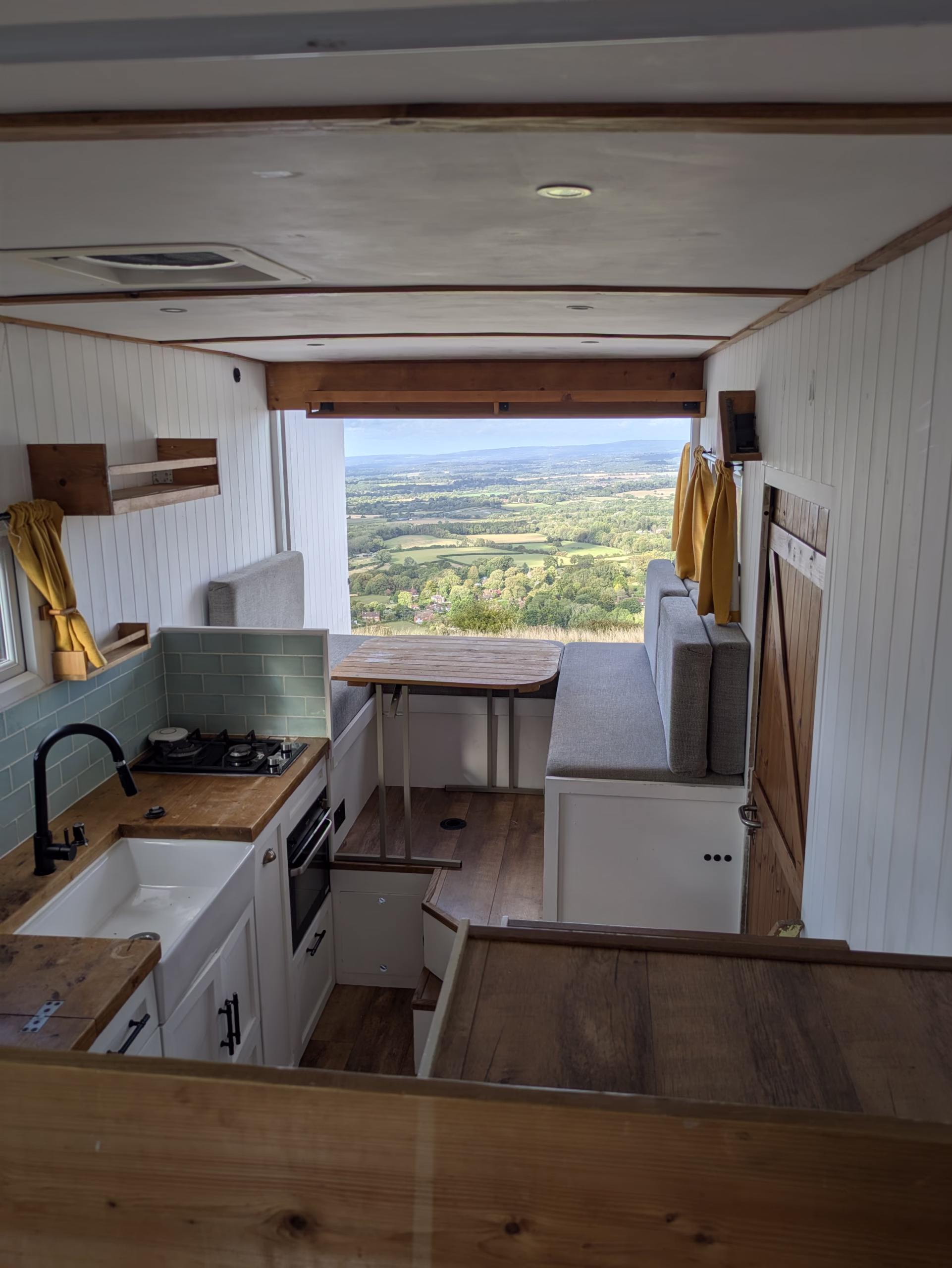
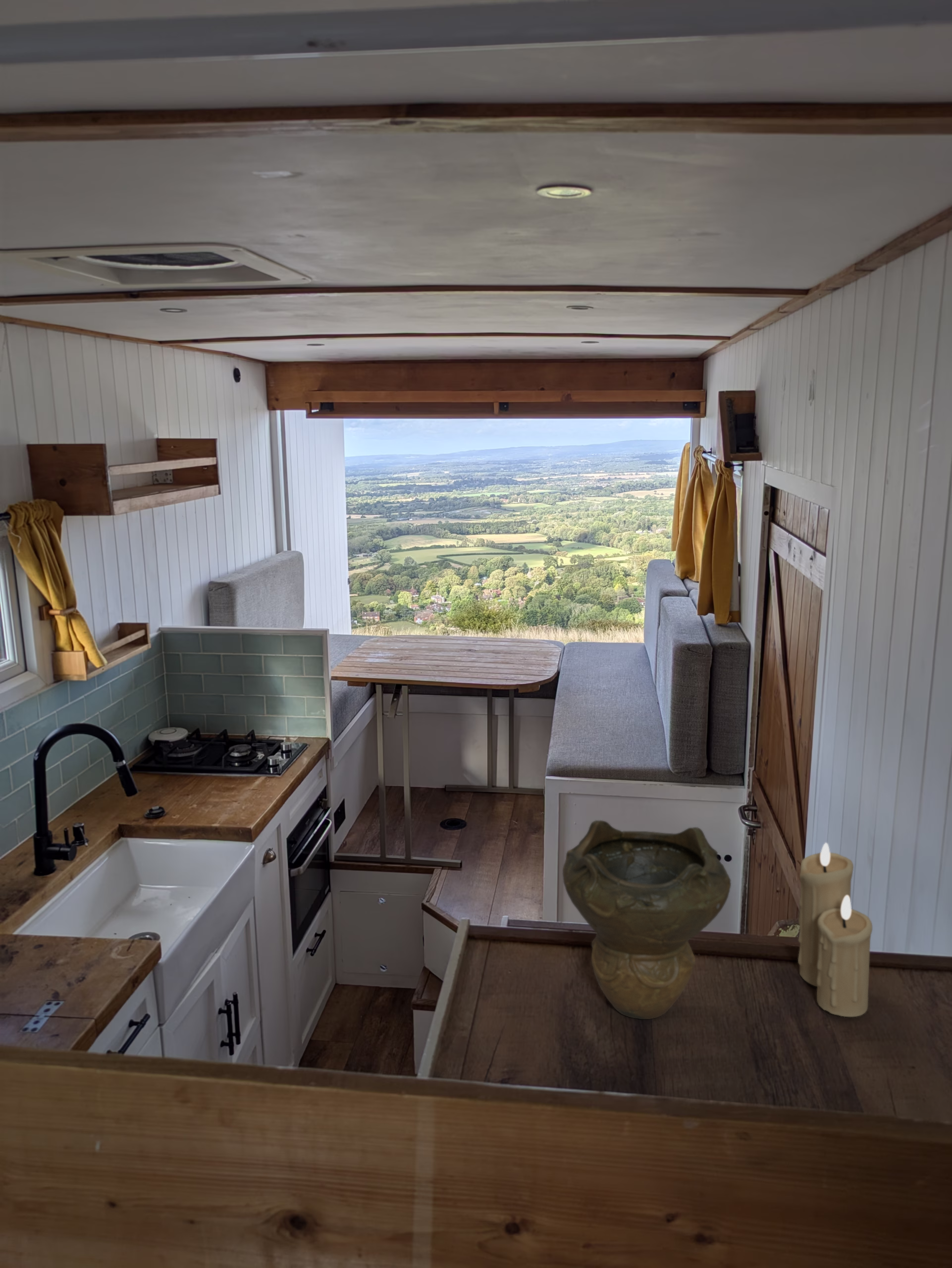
+ decorative bowl [562,820,732,1020]
+ candle [797,842,873,1017]
